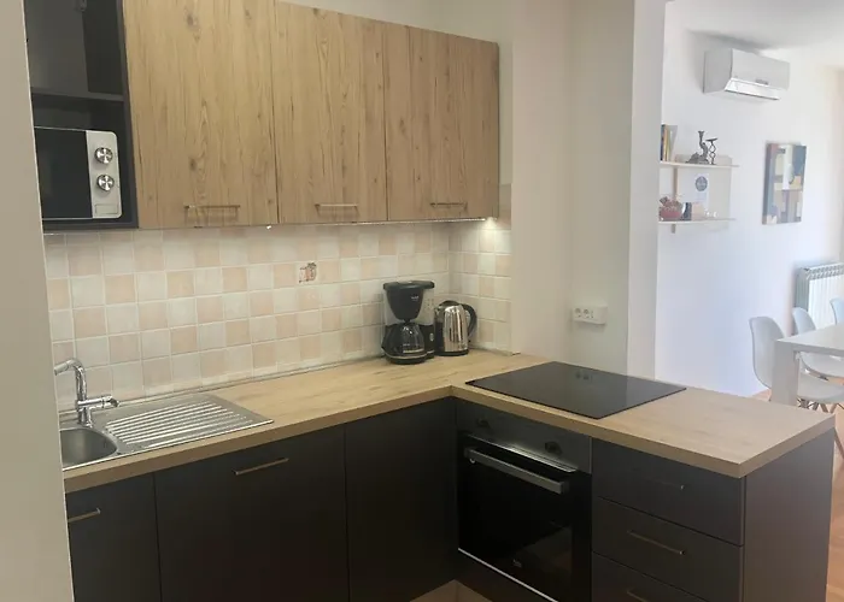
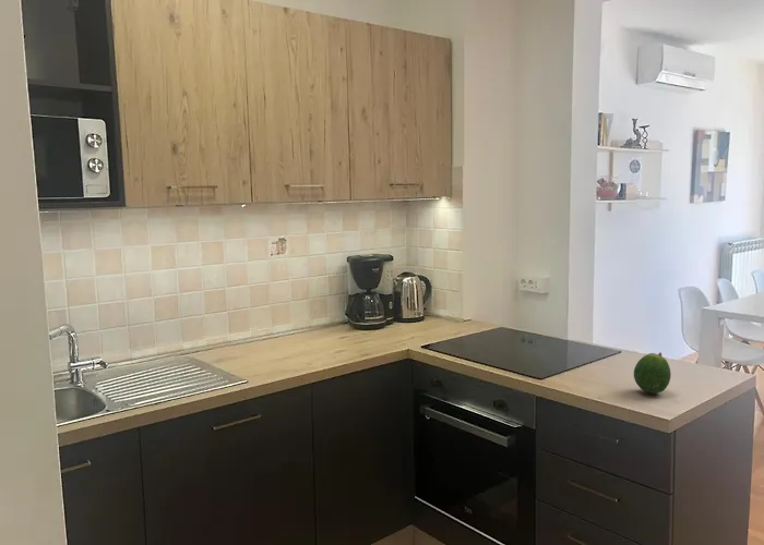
+ fruit [633,352,672,395]
